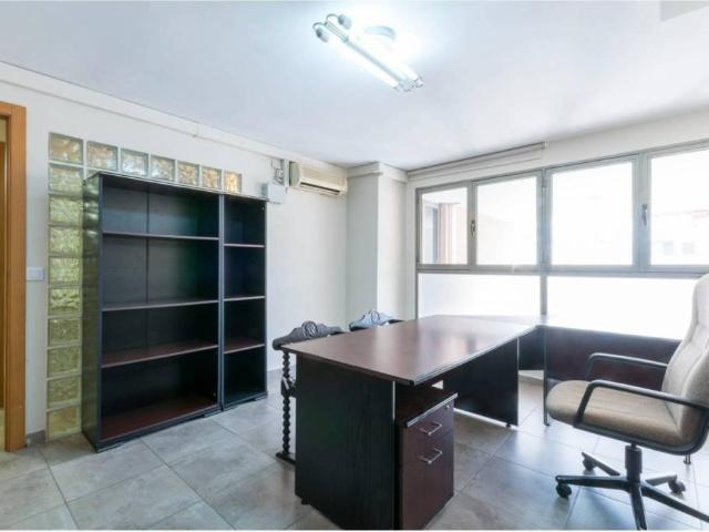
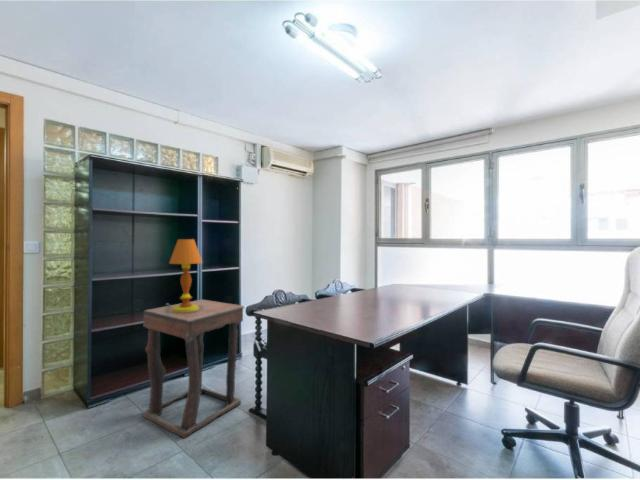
+ side table [141,299,245,439]
+ table lamp [165,238,204,313]
